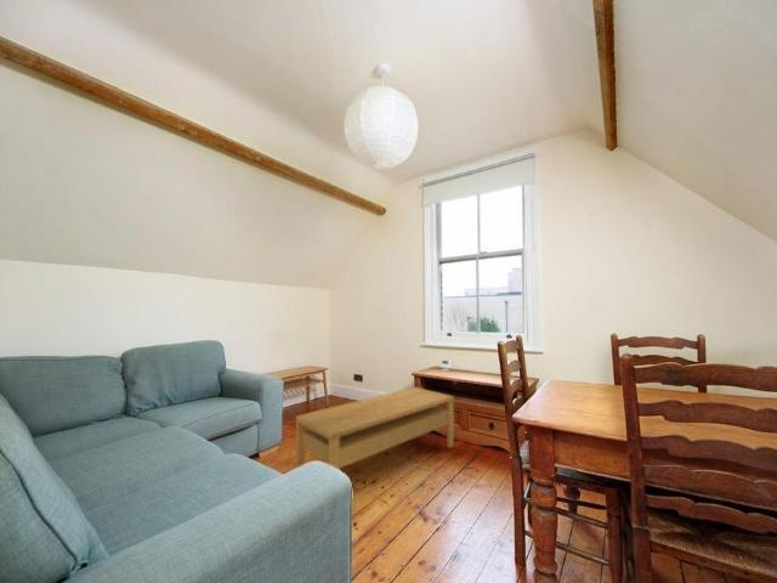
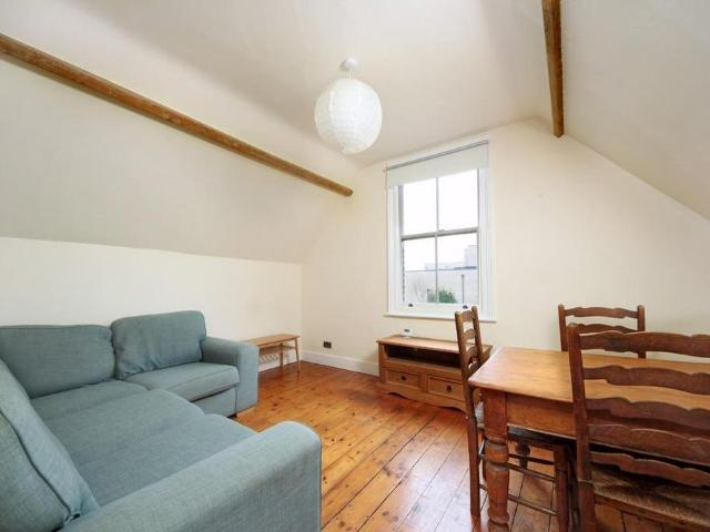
- coffee table [294,386,455,470]
